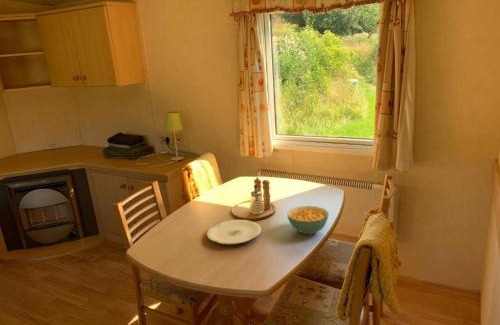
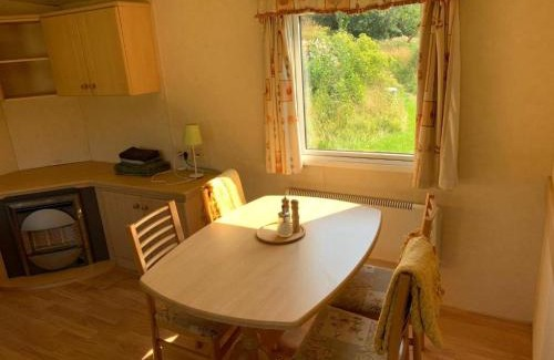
- plate [206,219,262,245]
- cereal bowl [286,205,330,235]
